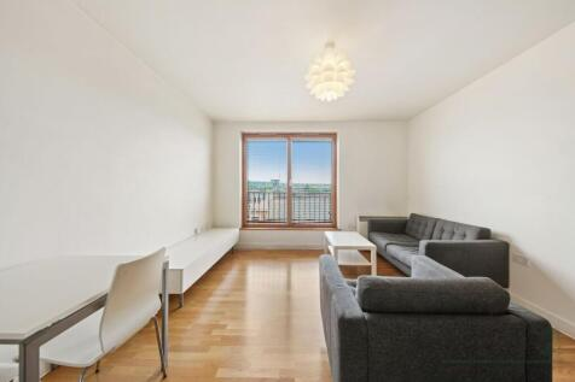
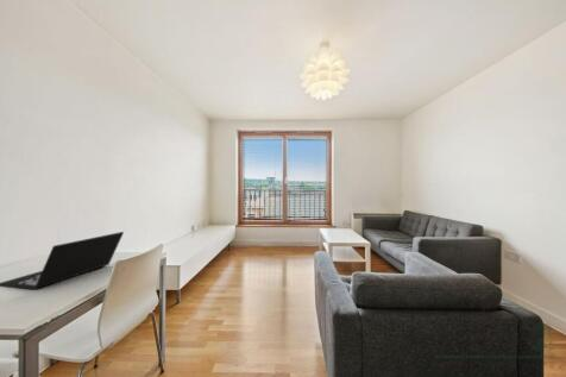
+ laptop [0,231,125,291]
